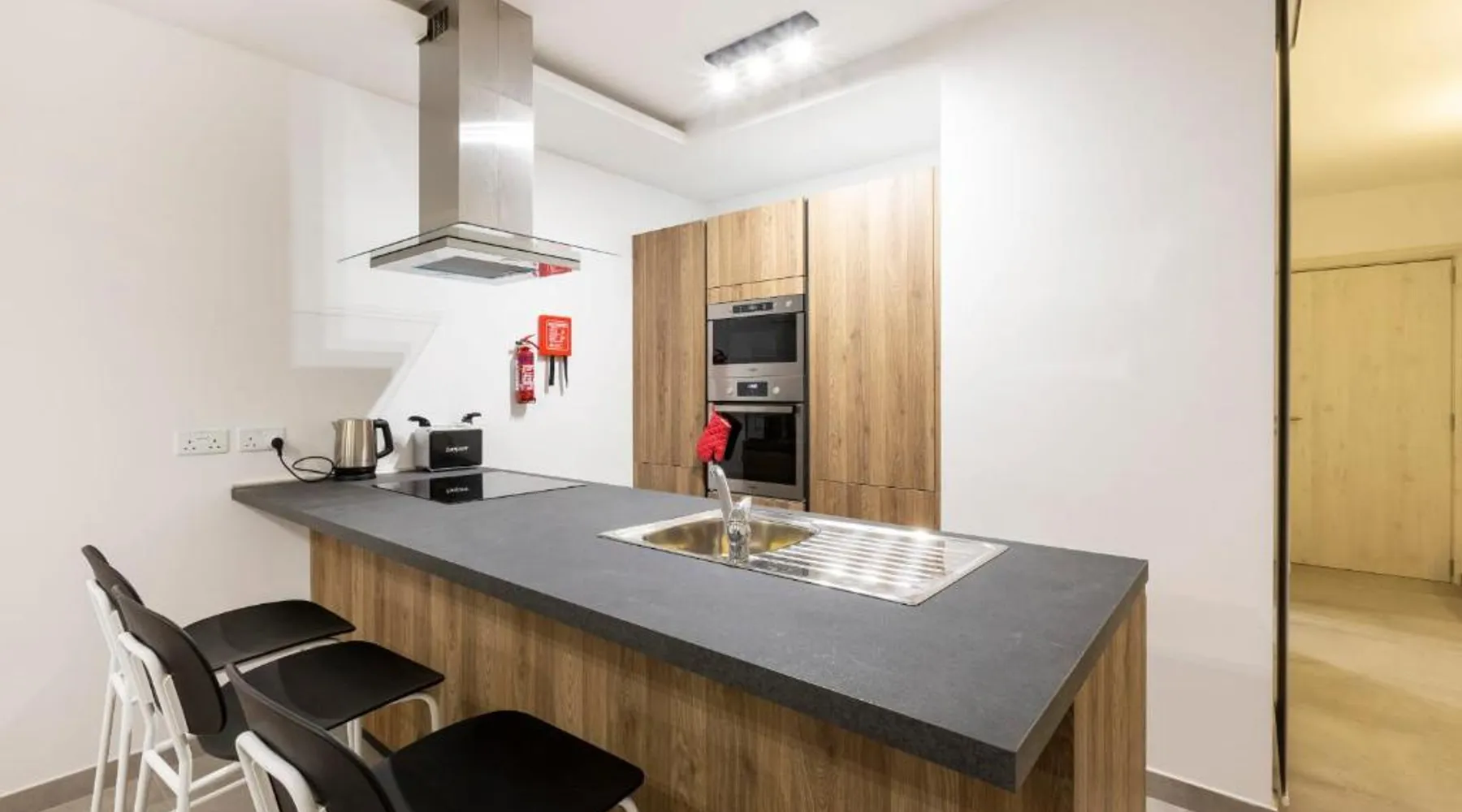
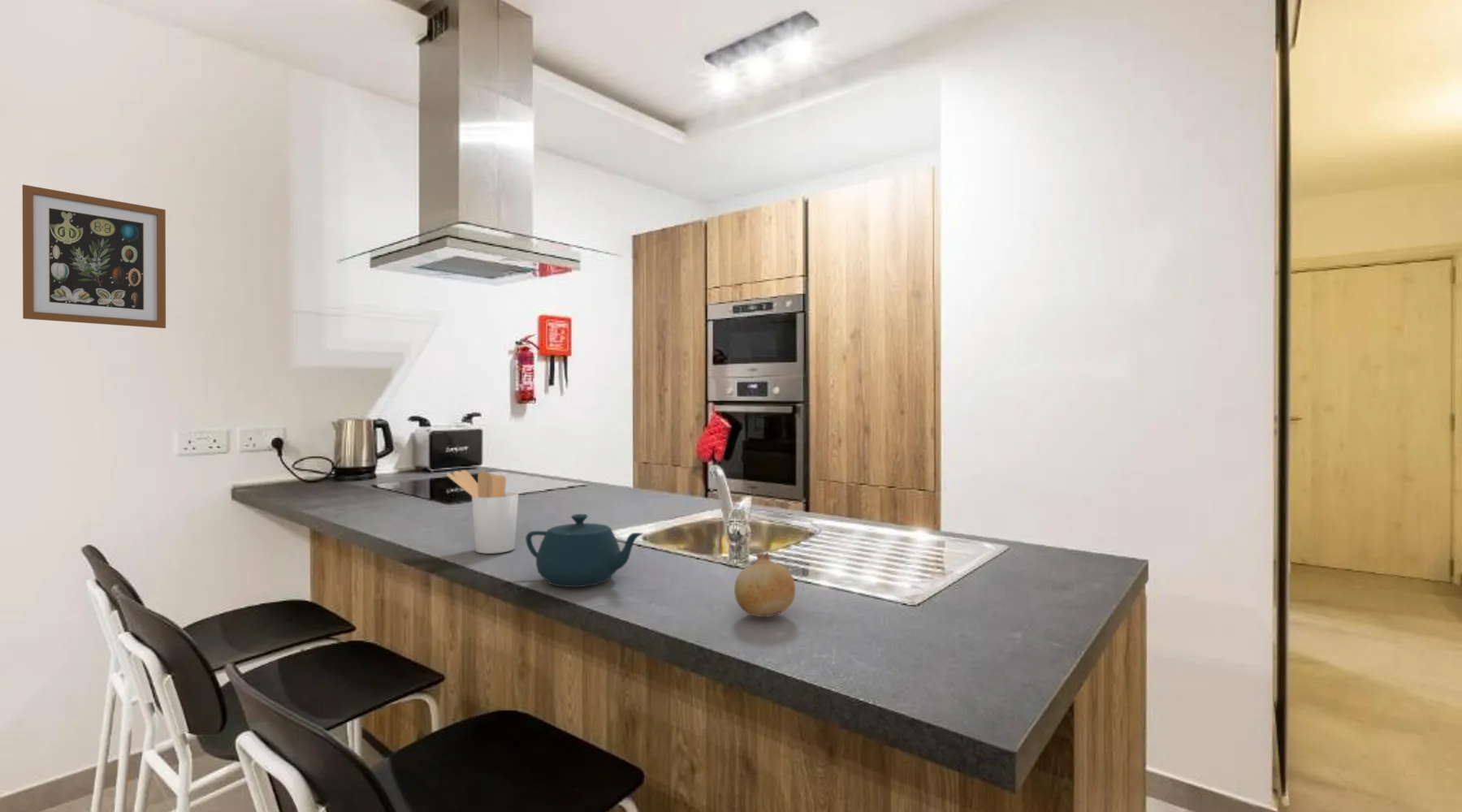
+ wall art [22,184,167,329]
+ utensil holder [446,469,519,555]
+ fruit [733,551,796,618]
+ teapot [525,513,644,588]
